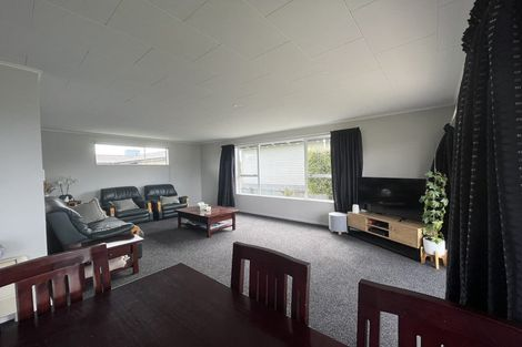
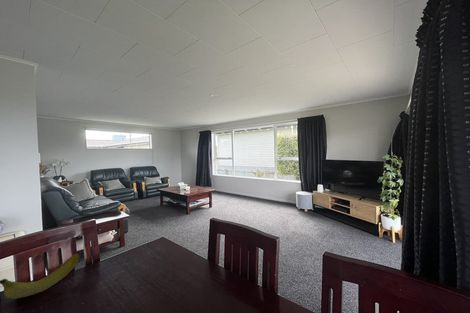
+ fruit [0,252,80,299]
